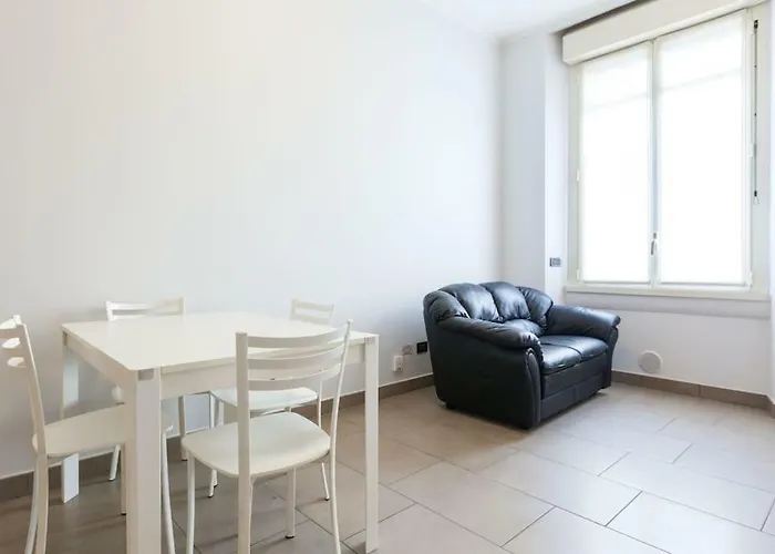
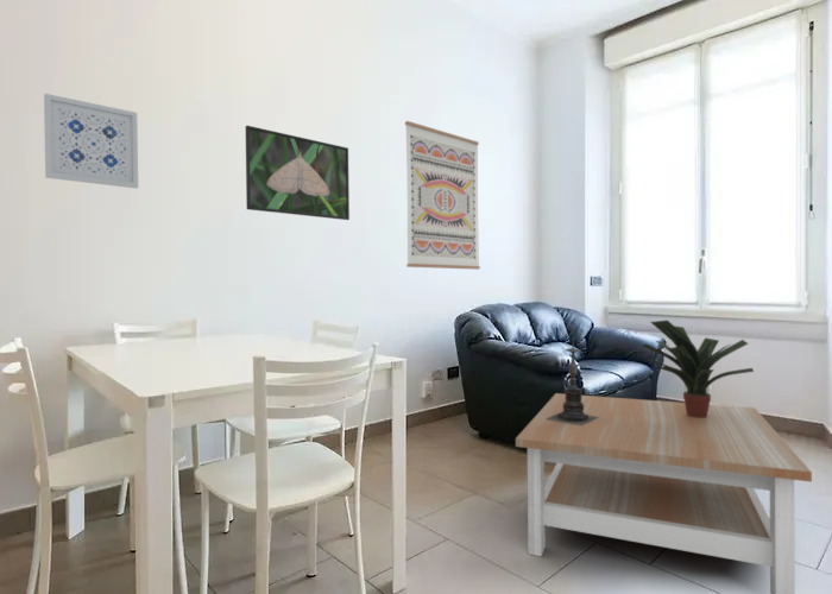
+ candle holder [546,336,599,425]
+ wall art [404,120,481,271]
+ coffee table [515,392,813,594]
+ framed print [245,125,351,221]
+ wall art [43,93,139,190]
+ potted plant [641,320,755,418]
